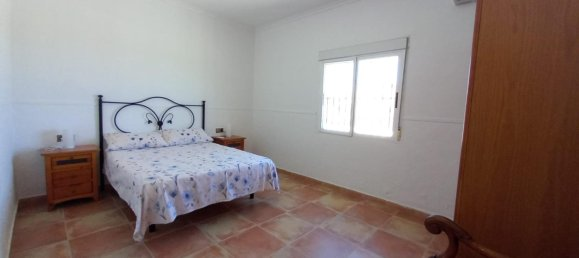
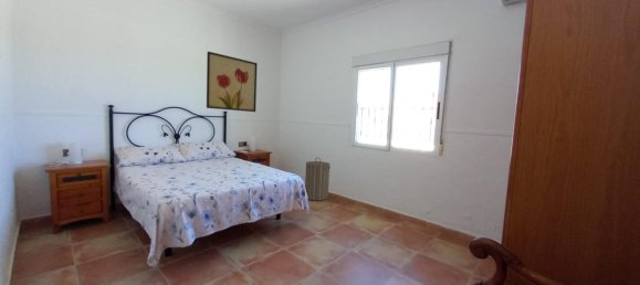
+ laundry hamper [304,157,332,201]
+ wall art [206,51,259,113]
